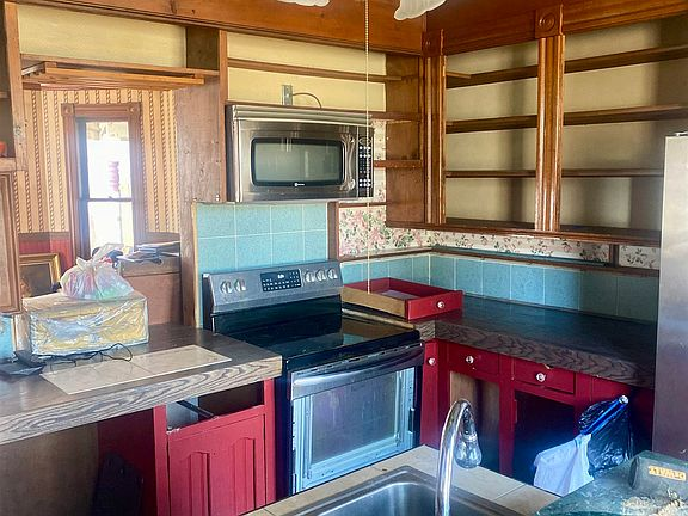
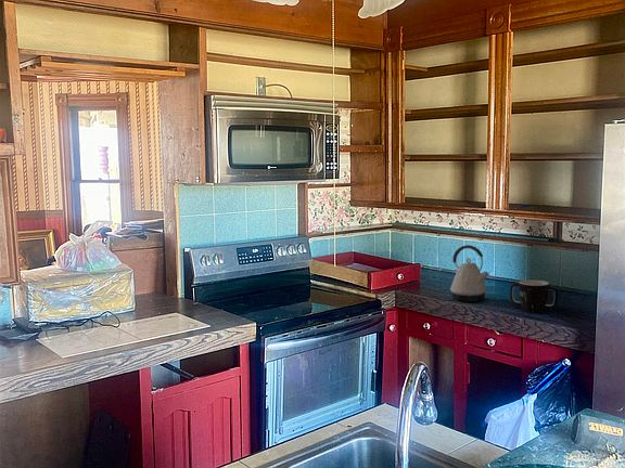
+ kettle [449,244,490,303]
+ mug [509,280,559,313]
